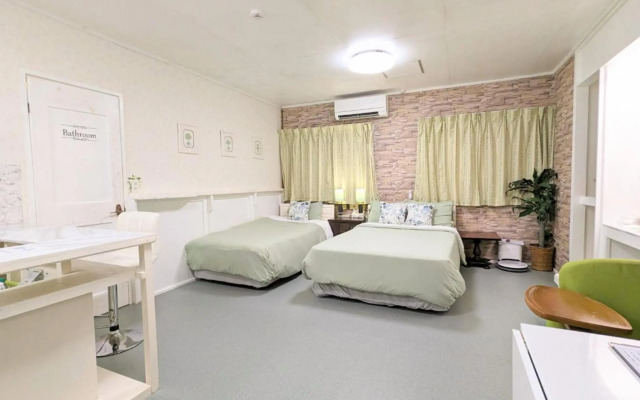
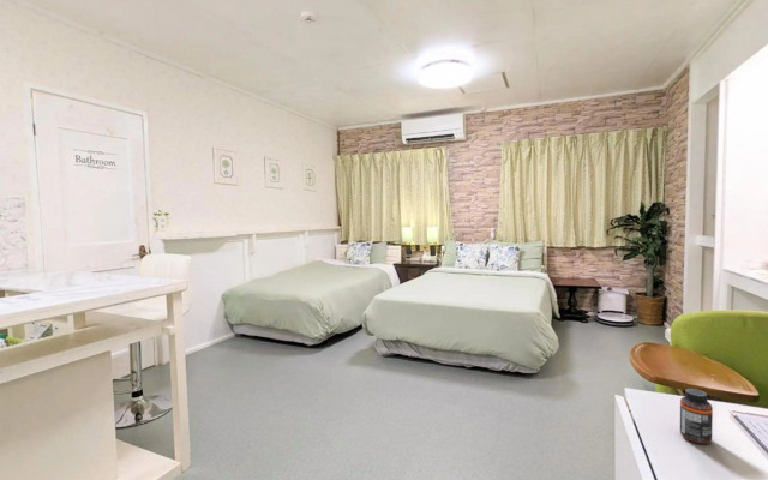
+ bottles and cans and cups [679,388,714,445]
